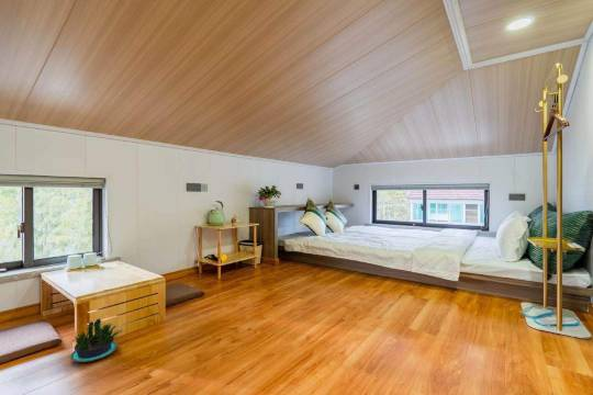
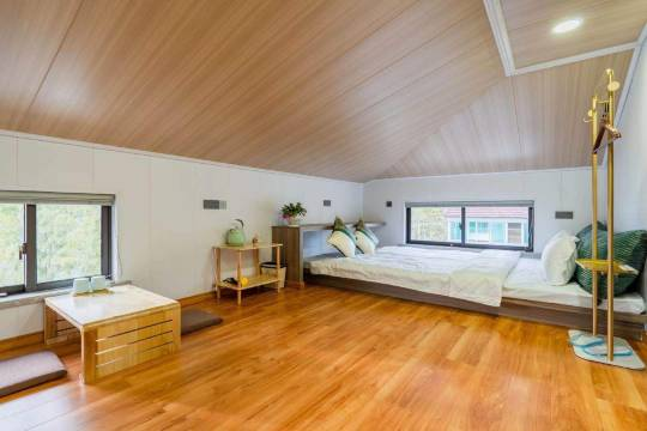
- potted plant [69,318,125,363]
